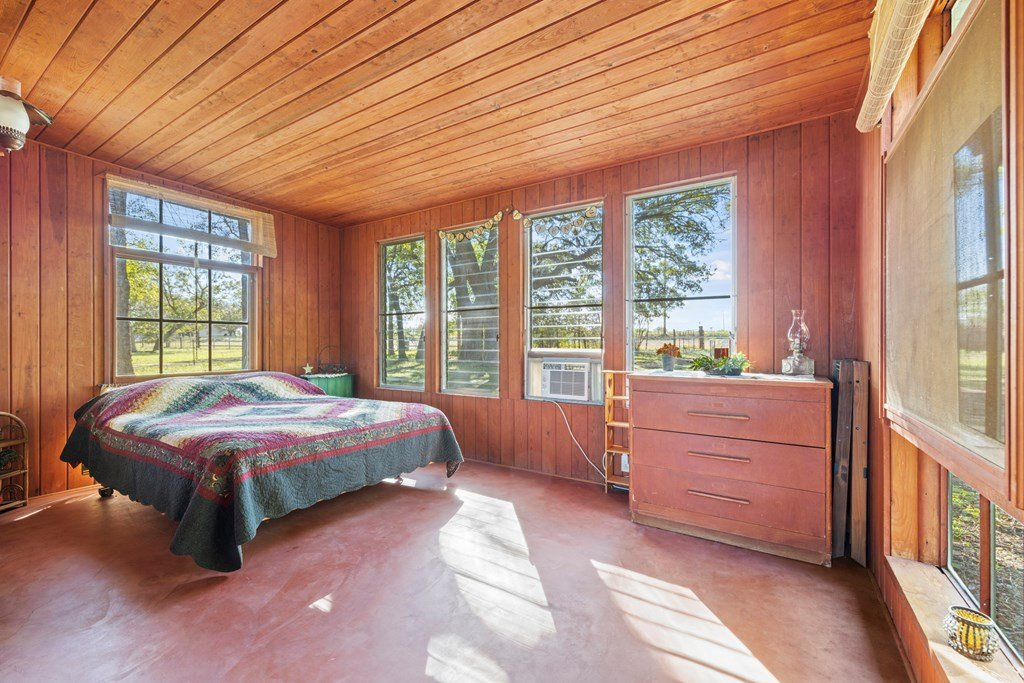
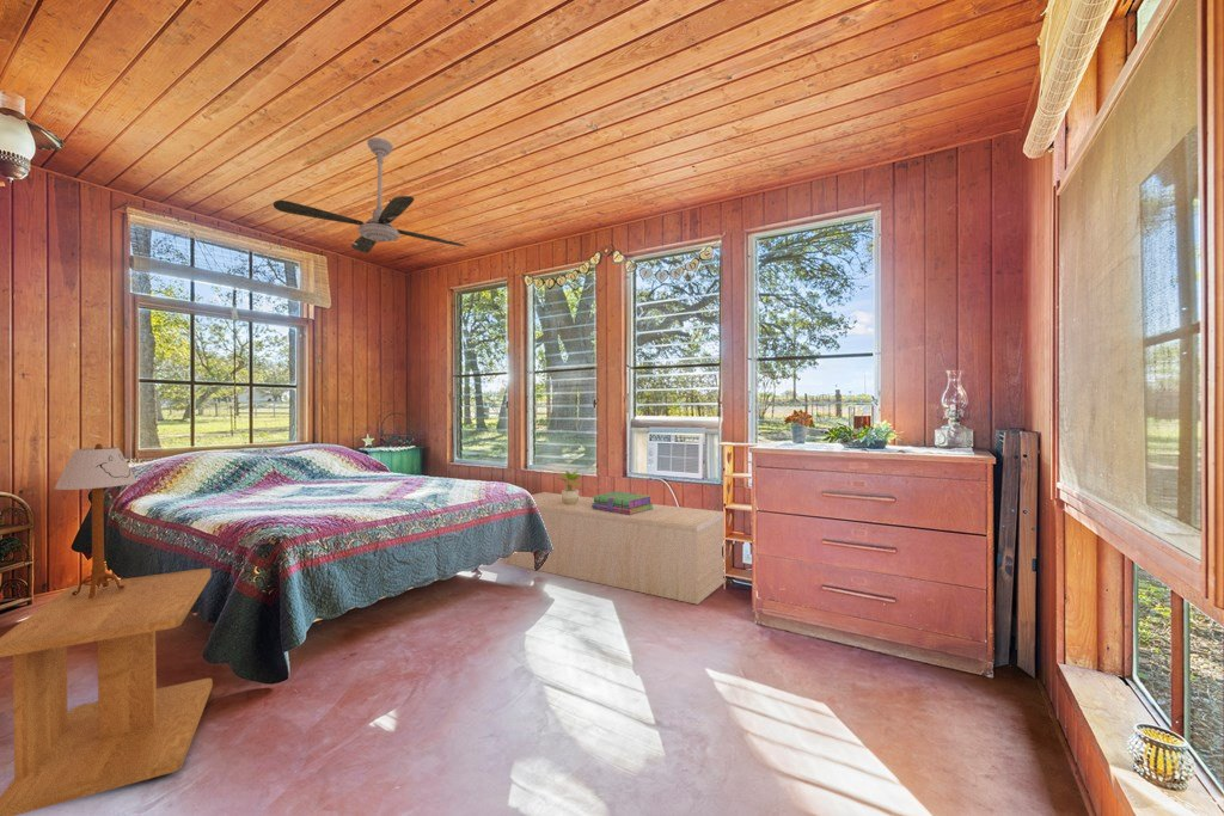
+ potted plant [556,467,587,504]
+ ceiling fan [273,136,466,254]
+ table lamp [54,442,139,599]
+ side table [0,567,214,816]
+ storage bench [502,491,726,606]
+ stack of books [592,490,655,515]
